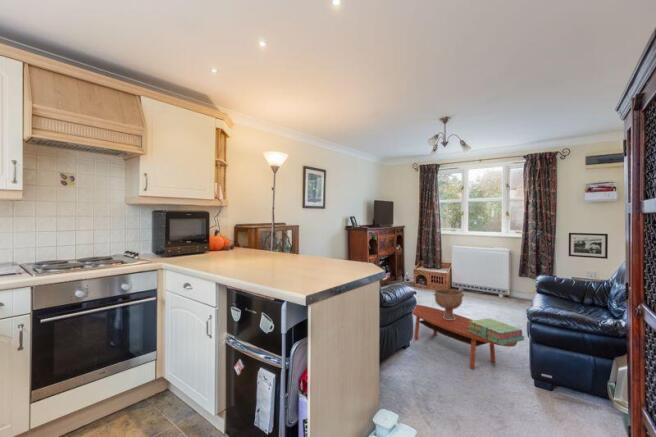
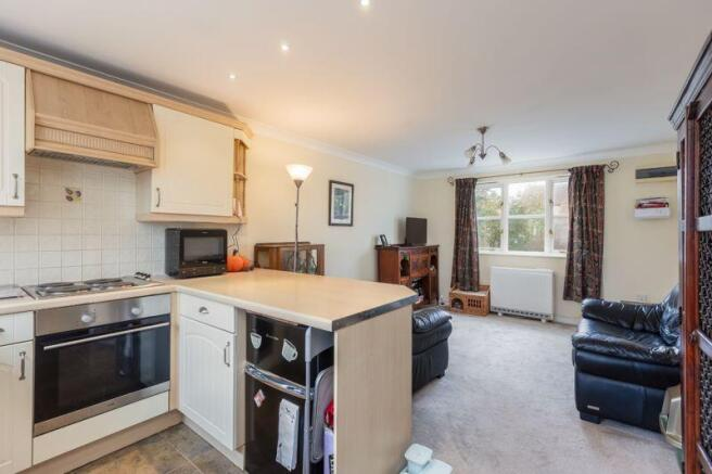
- picture frame [568,232,609,260]
- stack of books [468,317,525,346]
- decorative bowl [432,284,465,320]
- coffee table [411,304,518,370]
